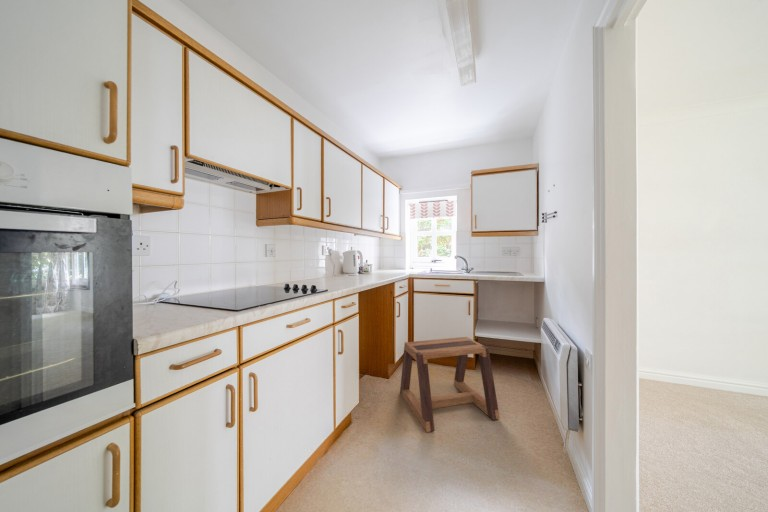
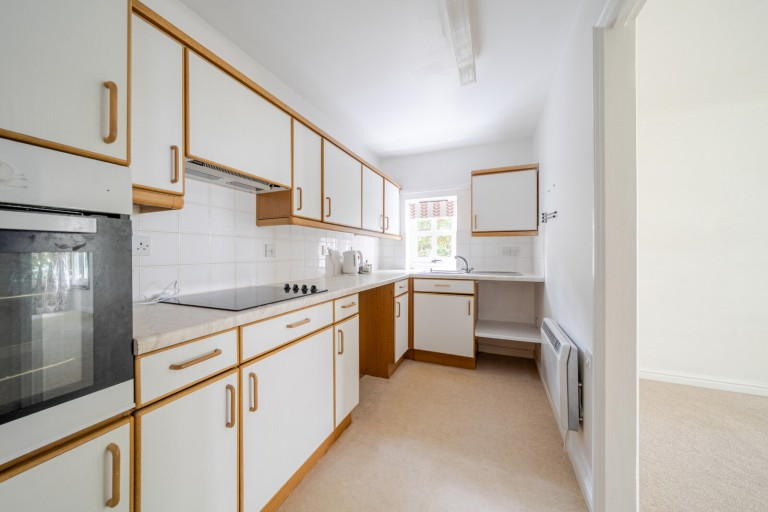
- stool [399,336,501,433]
